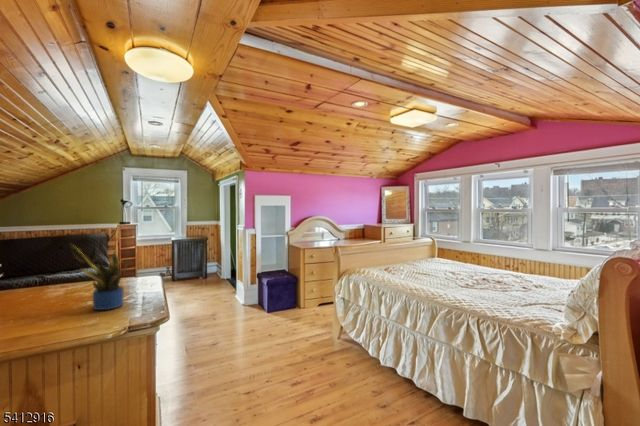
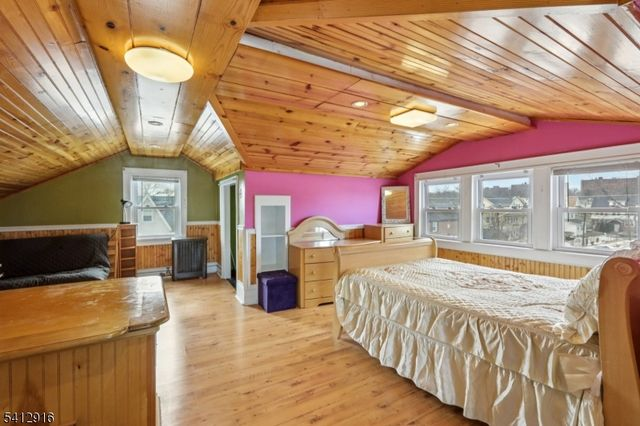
- potted plant [68,242,128,311]
